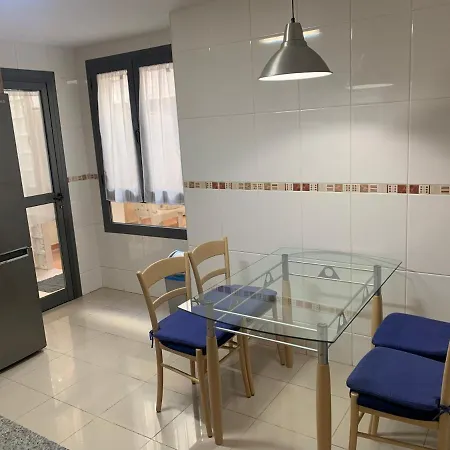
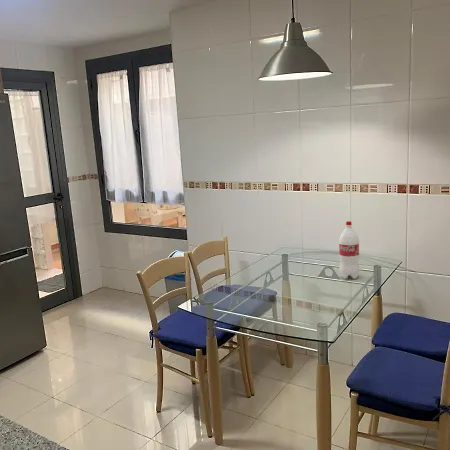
+ bottle [338,220,360,280]
